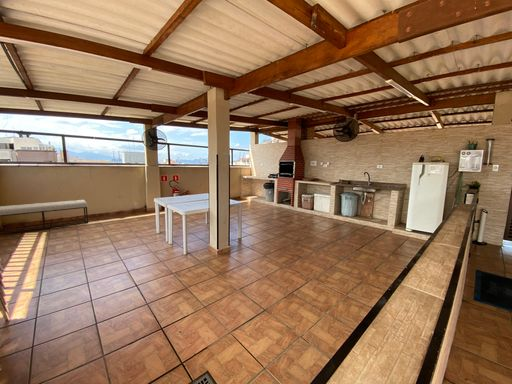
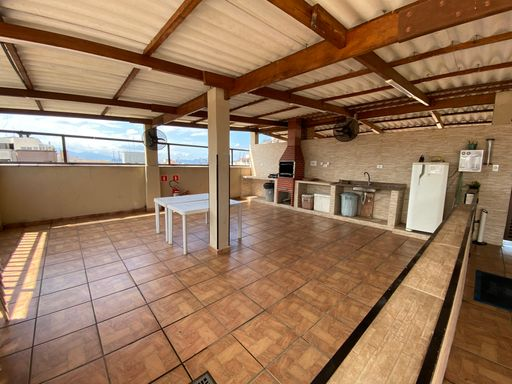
- bench [0,199,89,236]
